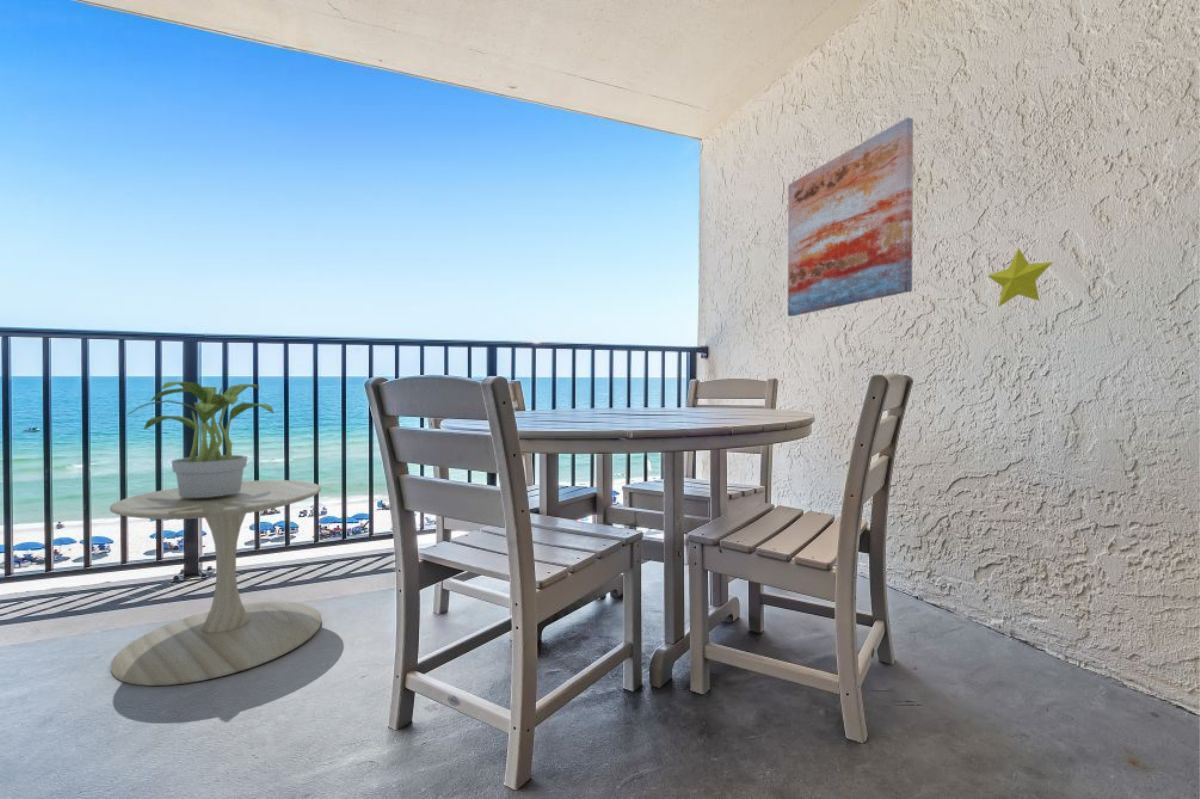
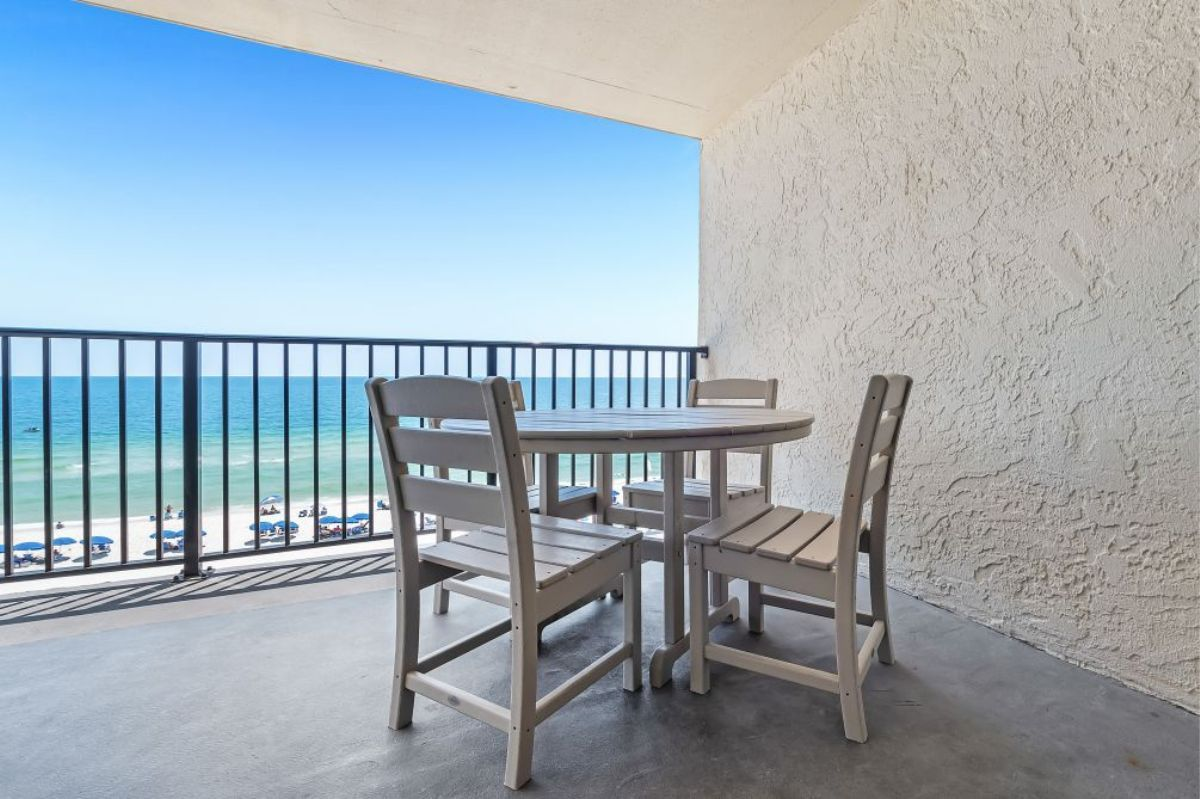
- wall art [787,116,914,317]
- decorative star [987,247,1054,308]
- potted plant [127,381,275,498]
- side table [109,479,323,687]
